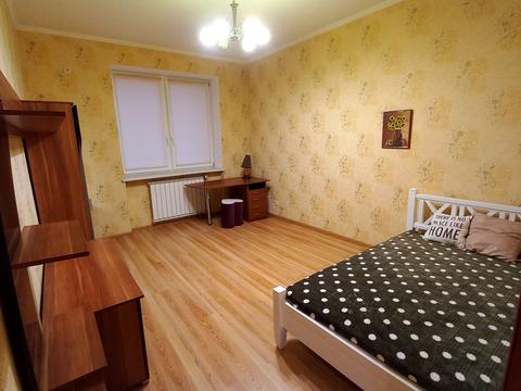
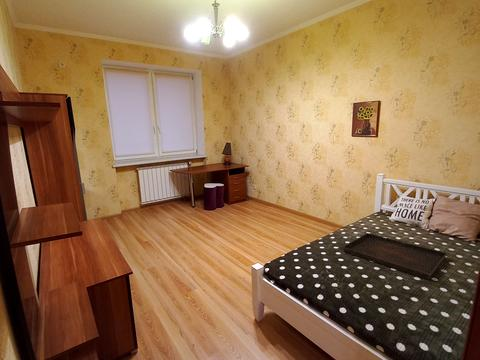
+ serving tray [342,232,448,280]
